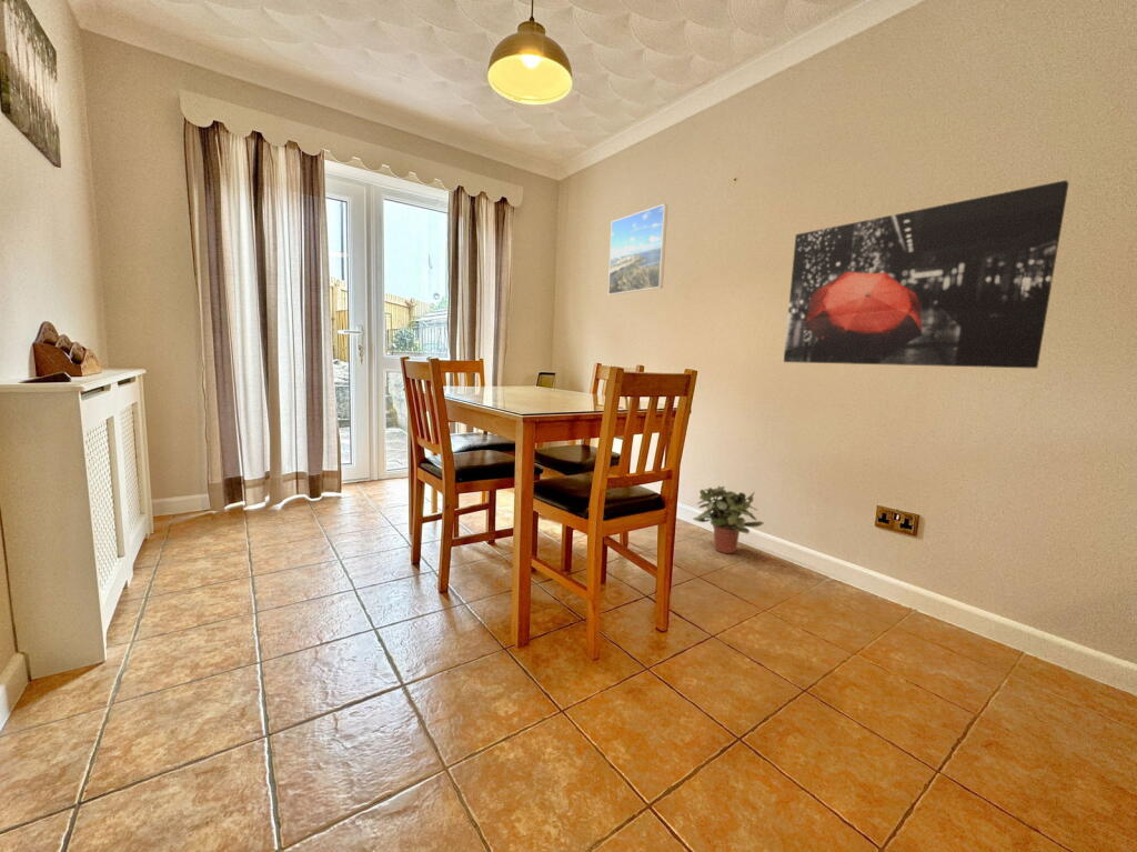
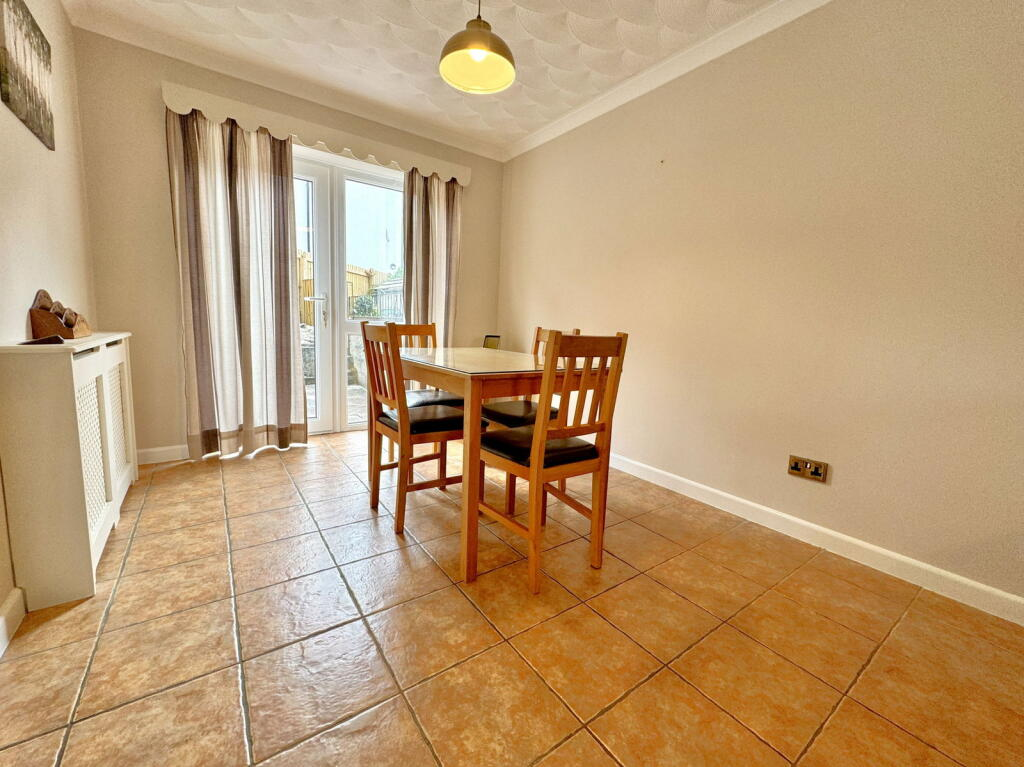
- wall art [783,179,1069,369]
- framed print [607,203,668,297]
- potted plant [692,485,765,554]
